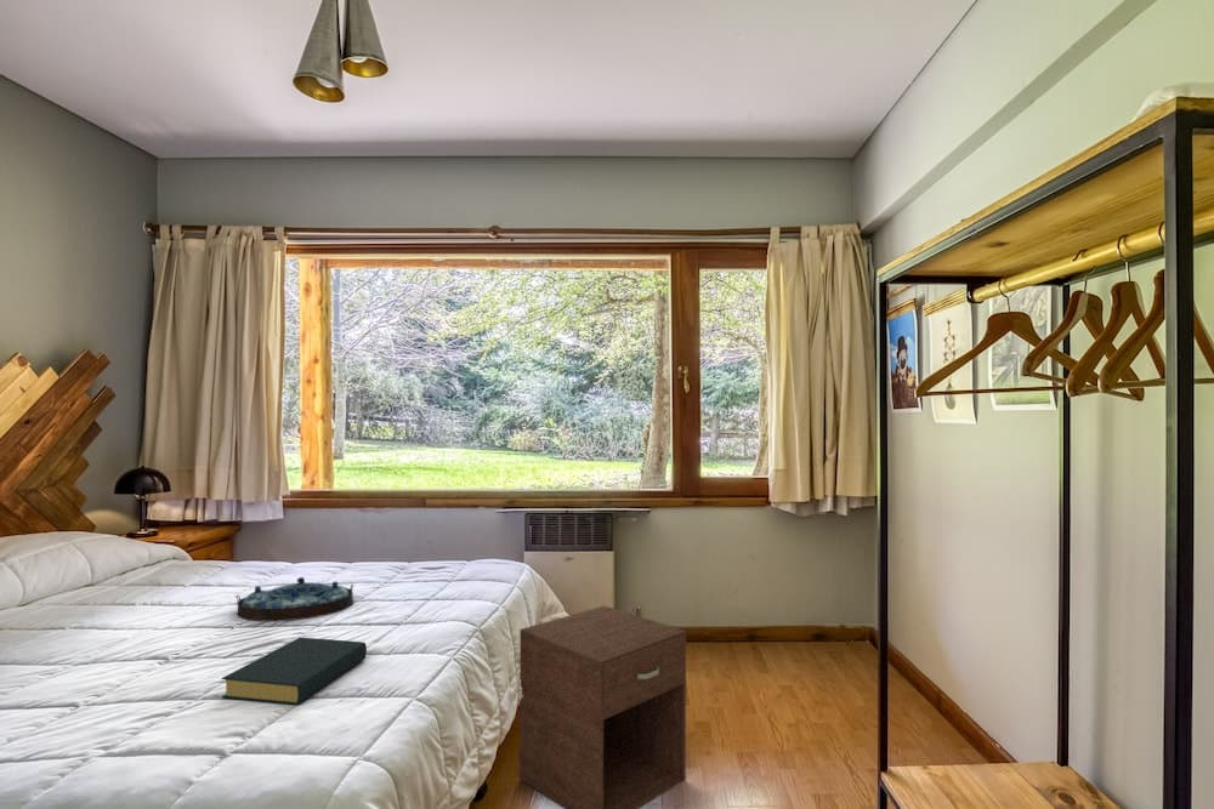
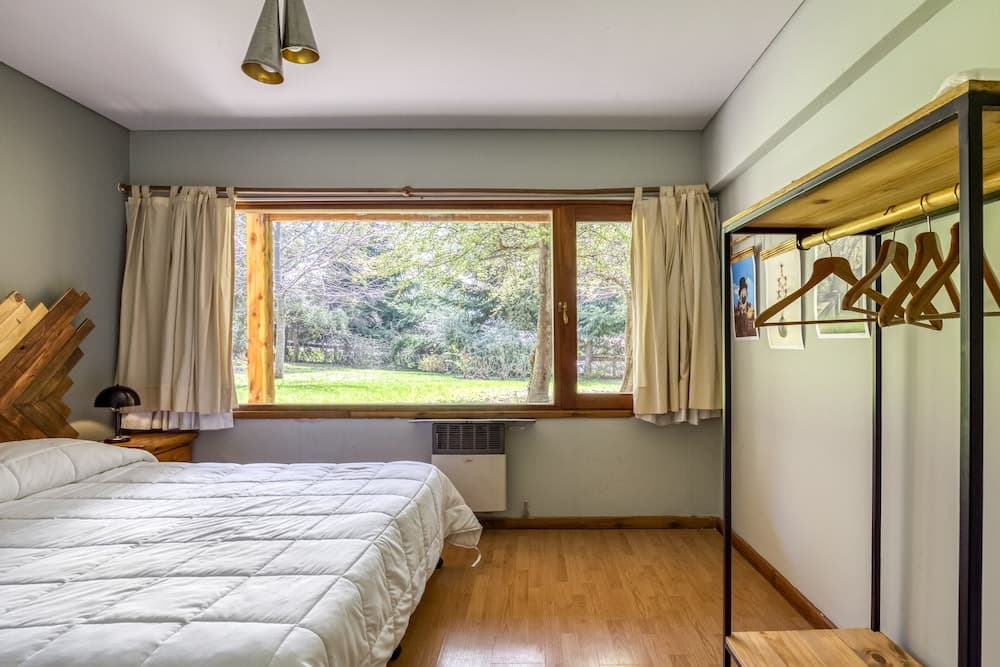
- hardback book [220,637,368,706]
- nightstand [518,604,687,809]
- serving tray [234,576,354,623]
